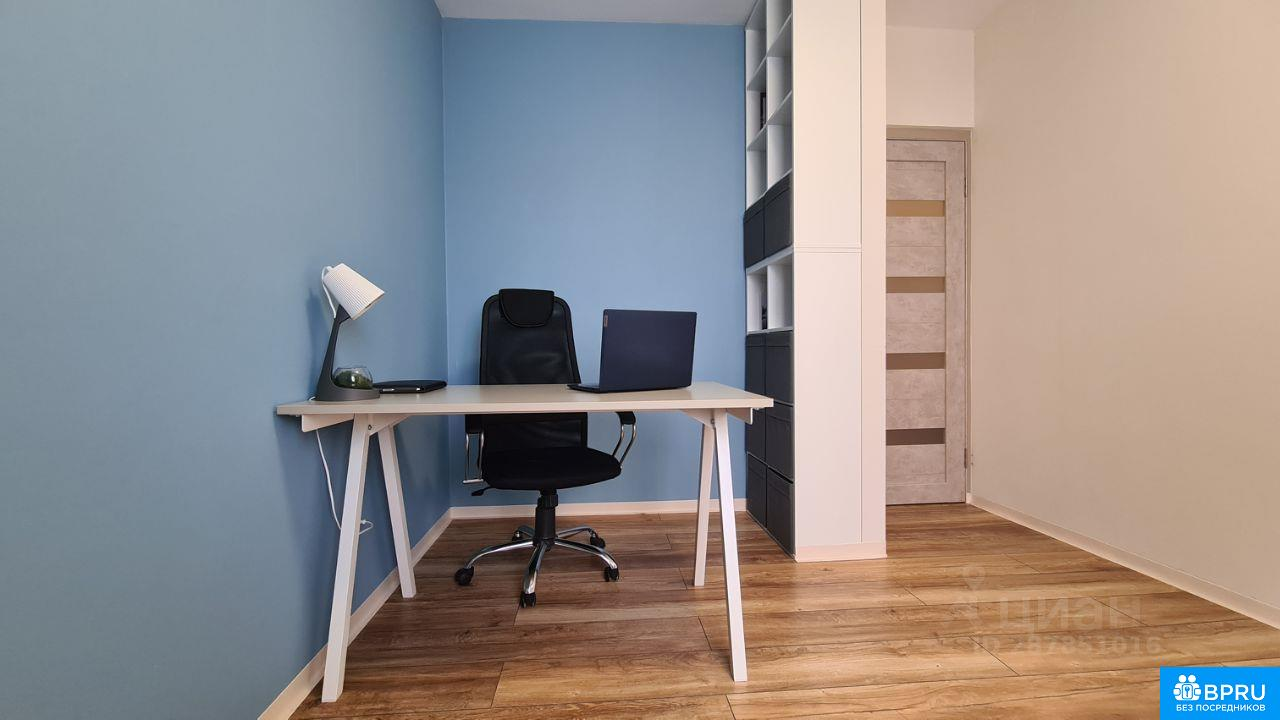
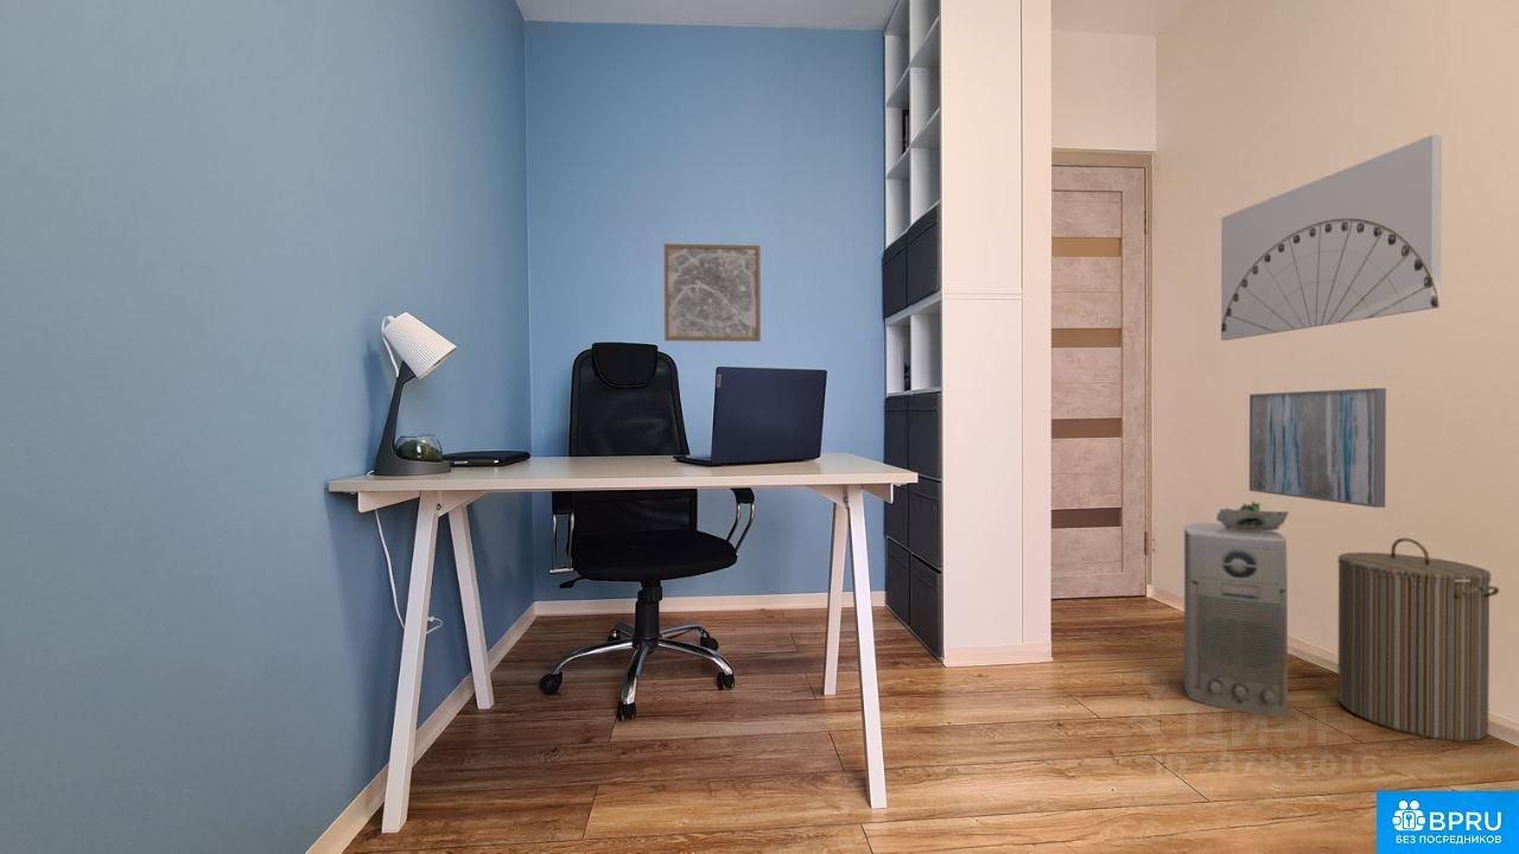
+ succulent plant [1215,501,1290,531]
+ wall art [1220,134,1443,342]
+ wall art [1248,387,1387,509]
+ laundry hamper [1336,537,1500,743]
+ air purifier [1183,522,1289,718]
+ wall art [663,243,762,343]
